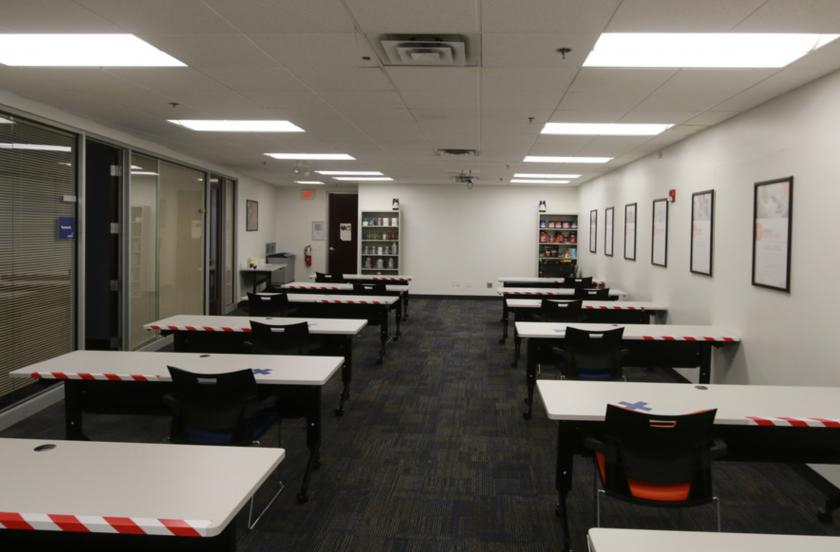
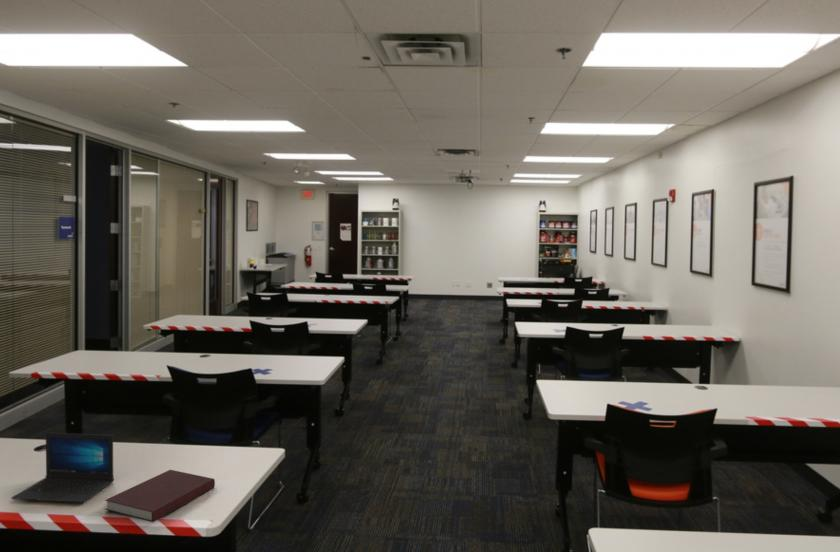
+ laptop [10,432,115,504]
+ notebook [104,469,216,523]
